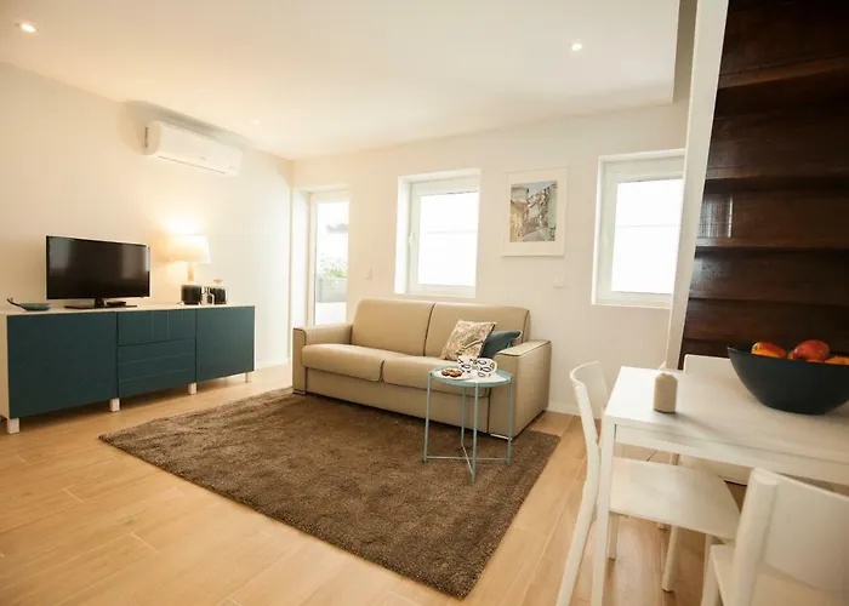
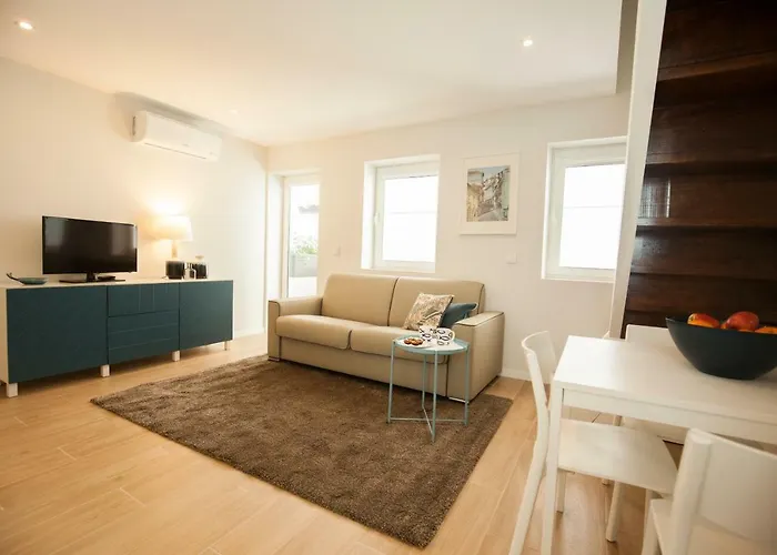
- candle [651,371,679,413]
